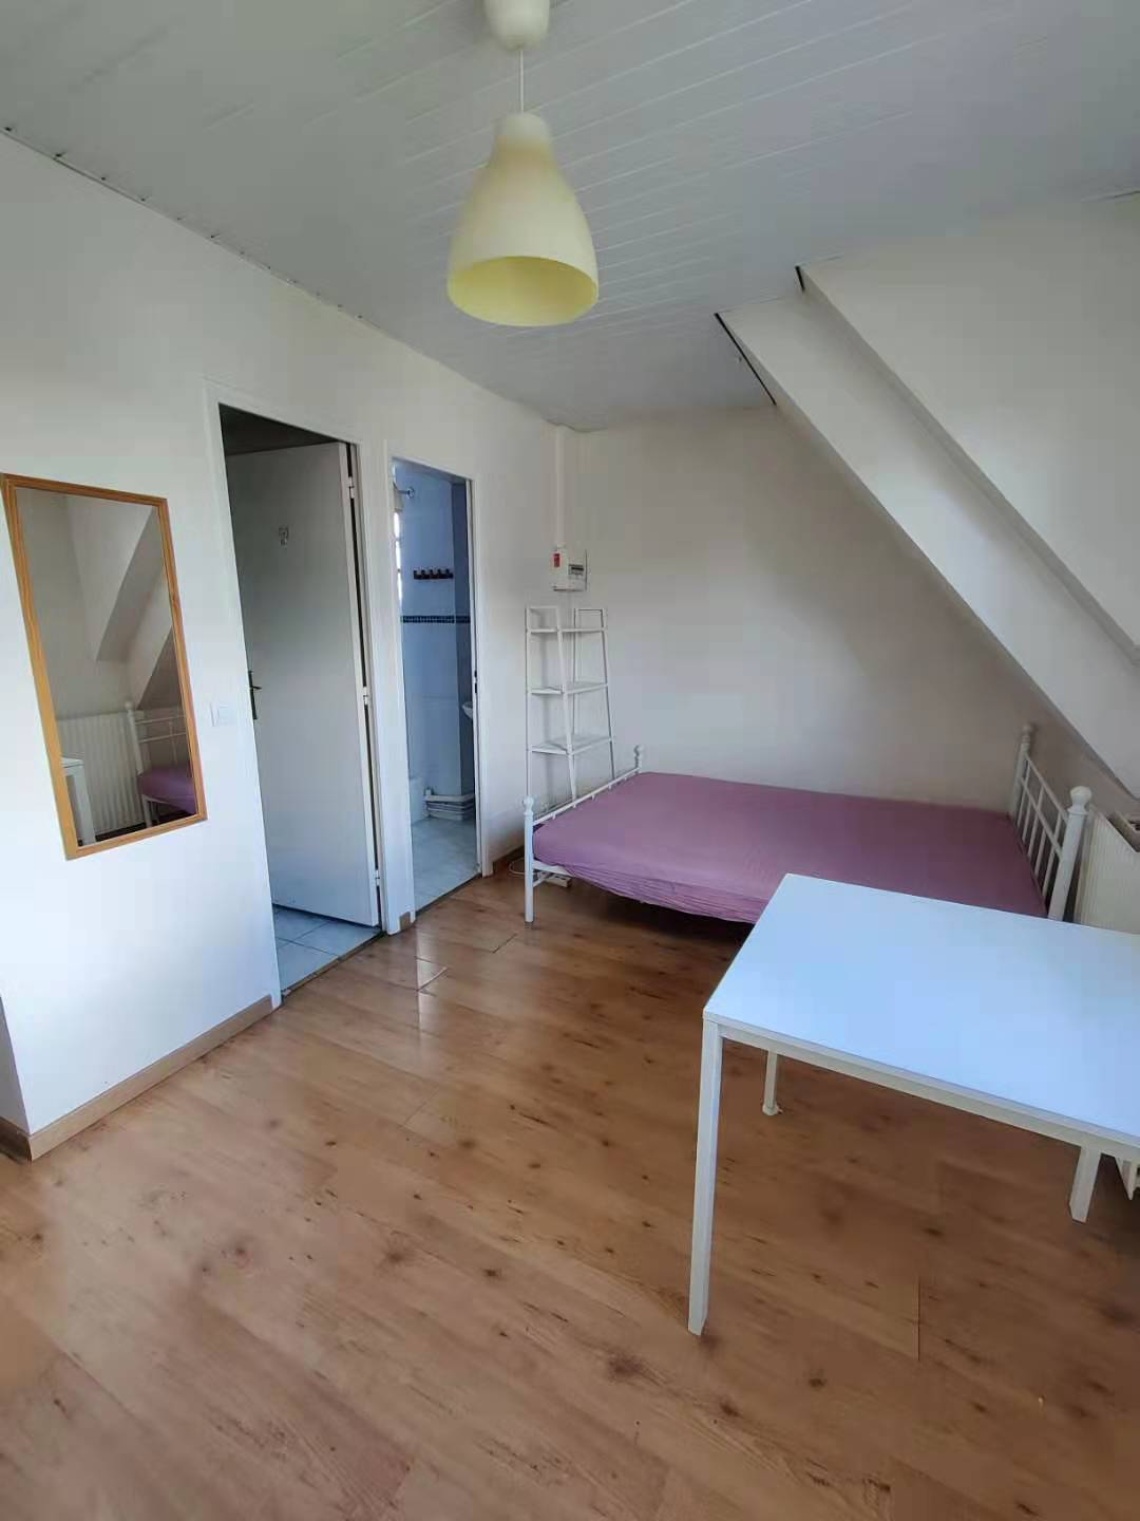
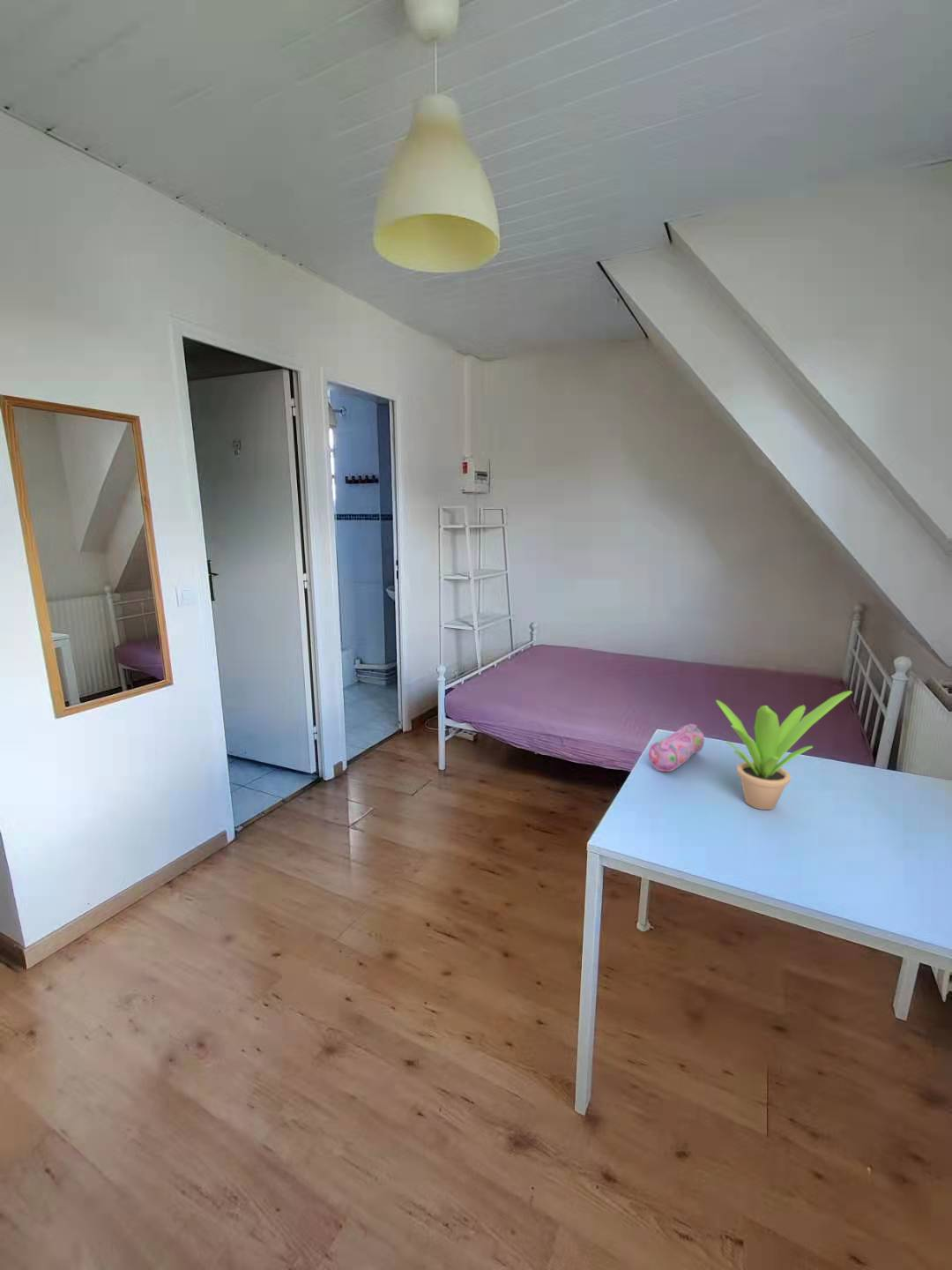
+ pencil case [648,723,705,773]
+ potted plant [715,690,853,811]
